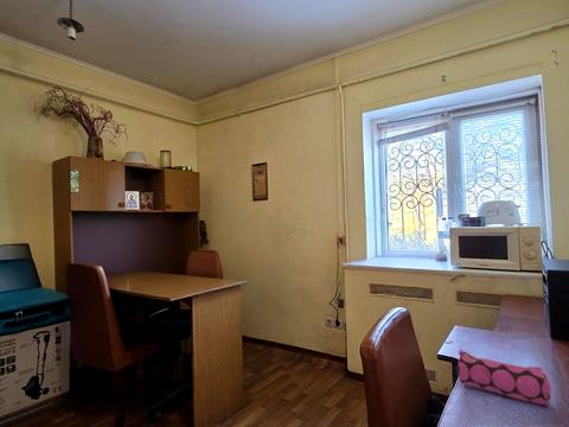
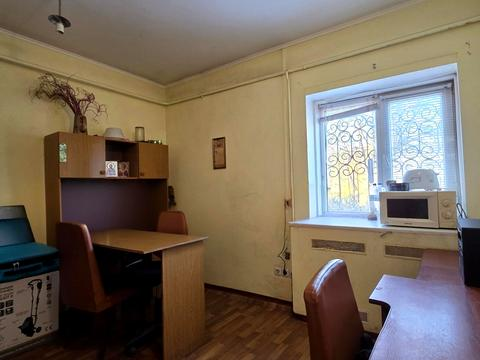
- pencil case [454,348,552,407]
